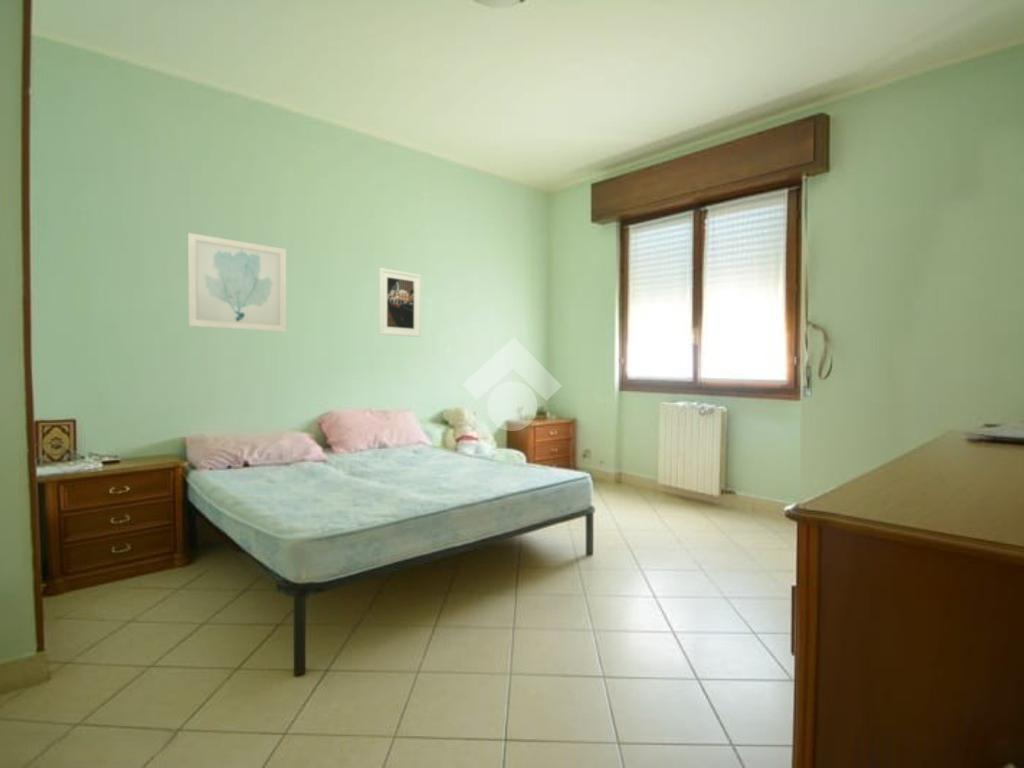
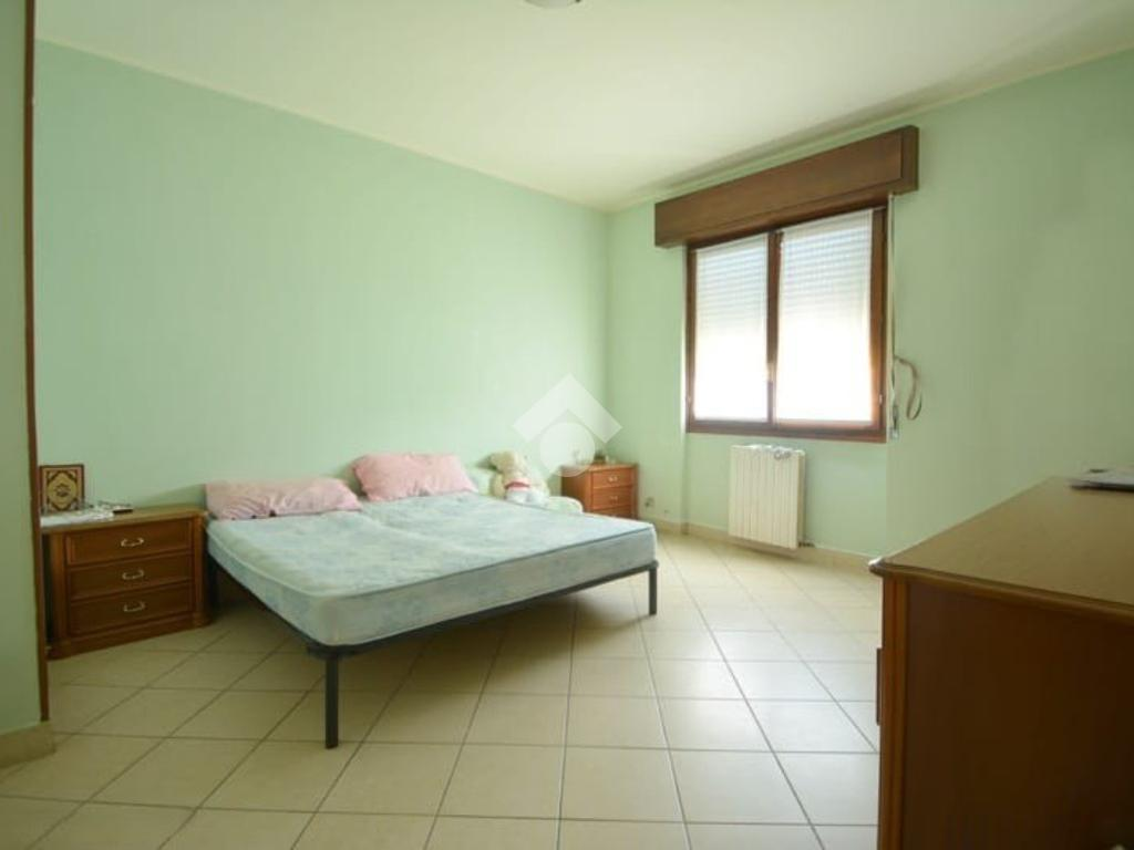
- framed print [378,267,422,338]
- wall art [187,232,287,333]
